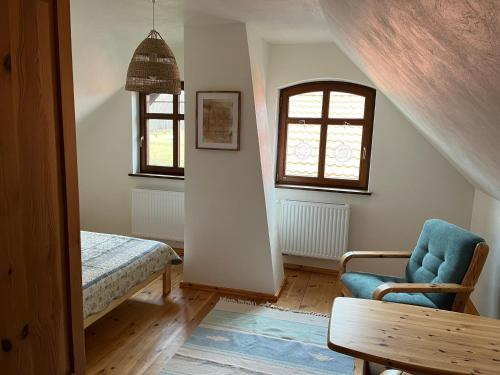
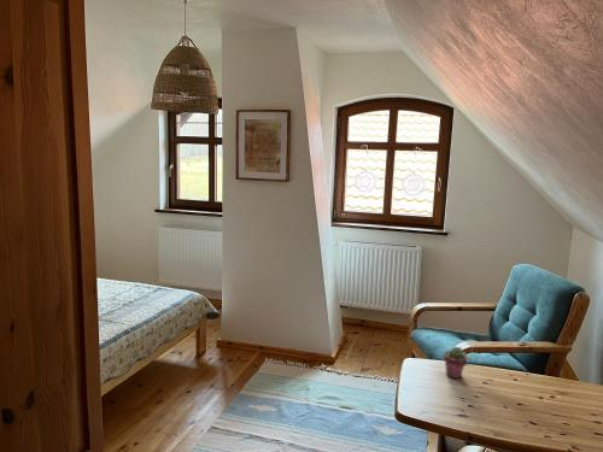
+ potted succulent [443,346,469,380]
